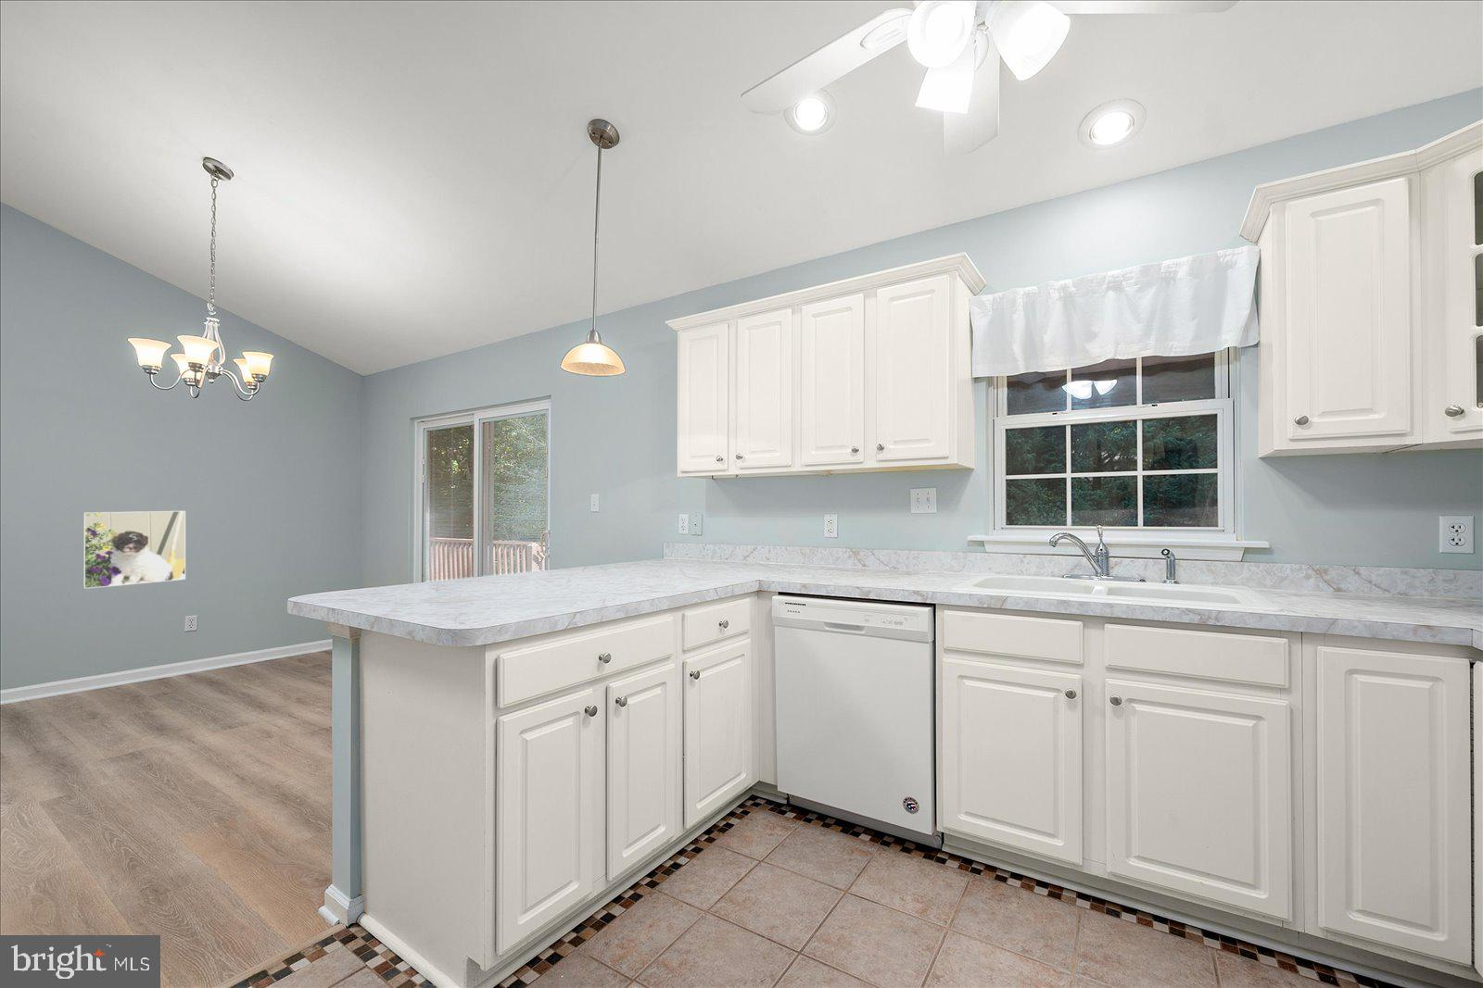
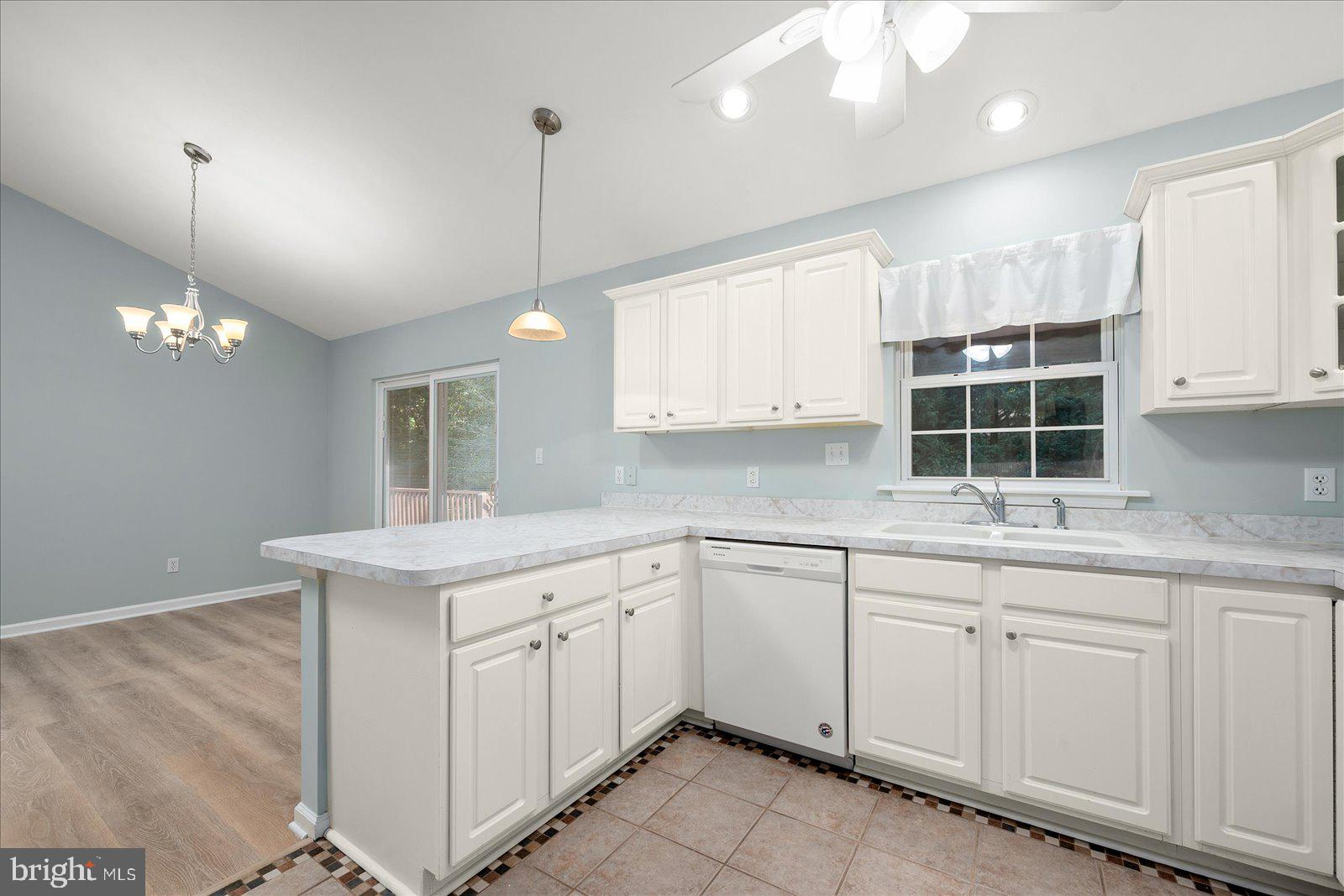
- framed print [83,511,186,590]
